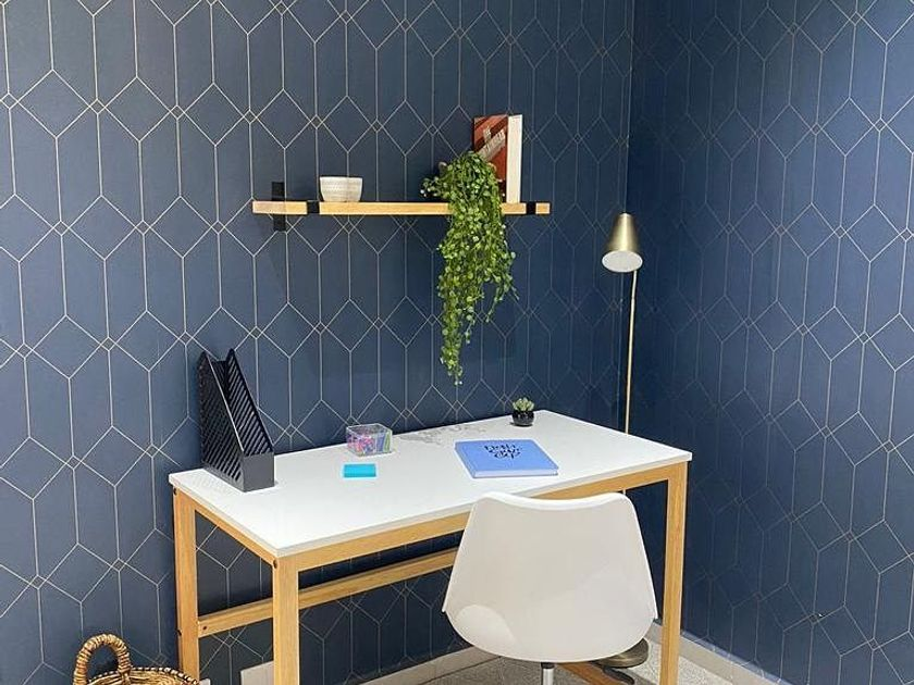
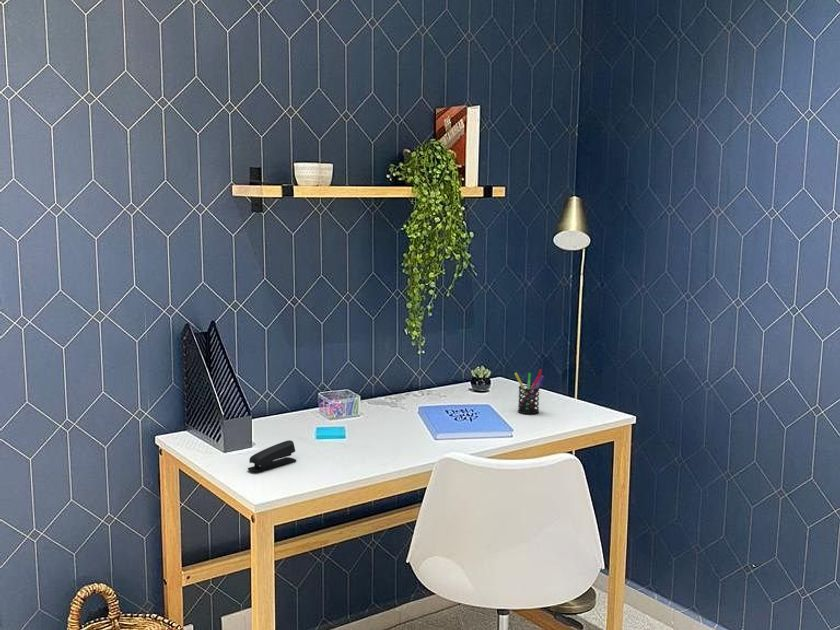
+ pen holder [513,368,546,415]
+ stapler [247,439,297,472]
